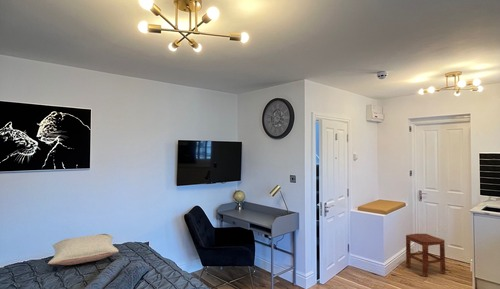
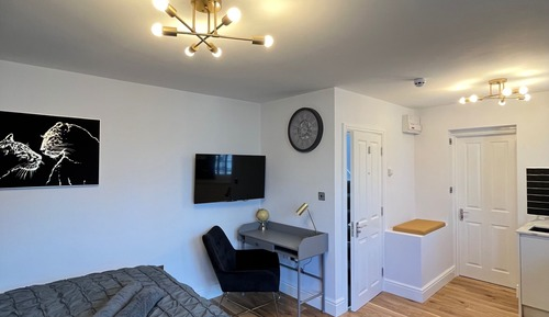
- pillow [47,233,120,266]
- stool [405,233,446,278]
